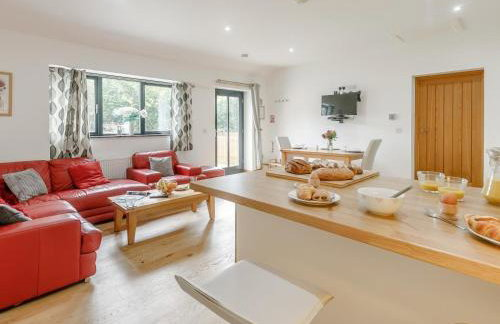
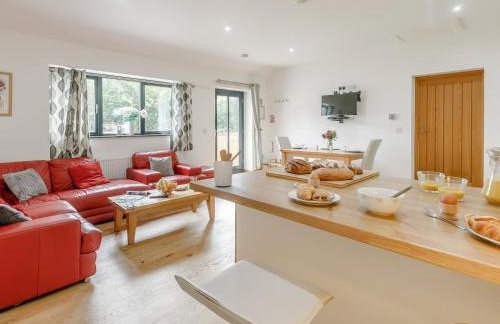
+ utensil holder [212,148,243,187]
